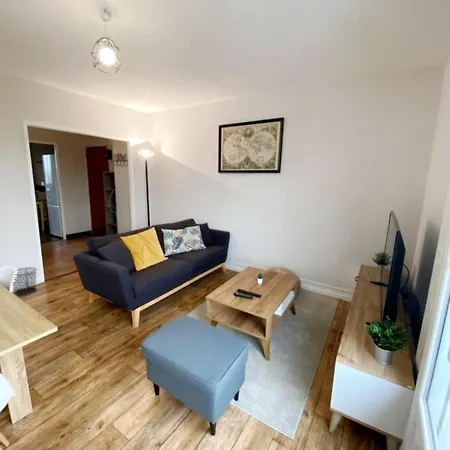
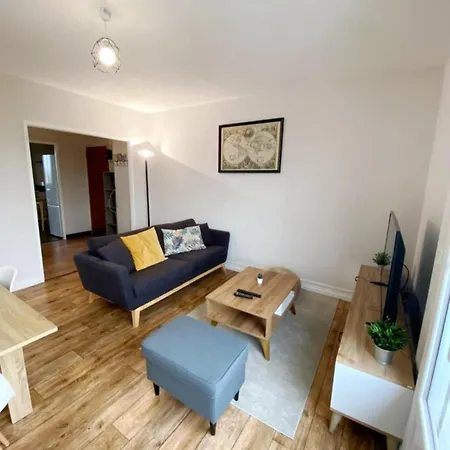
- waste bin [12,266,38,297]
